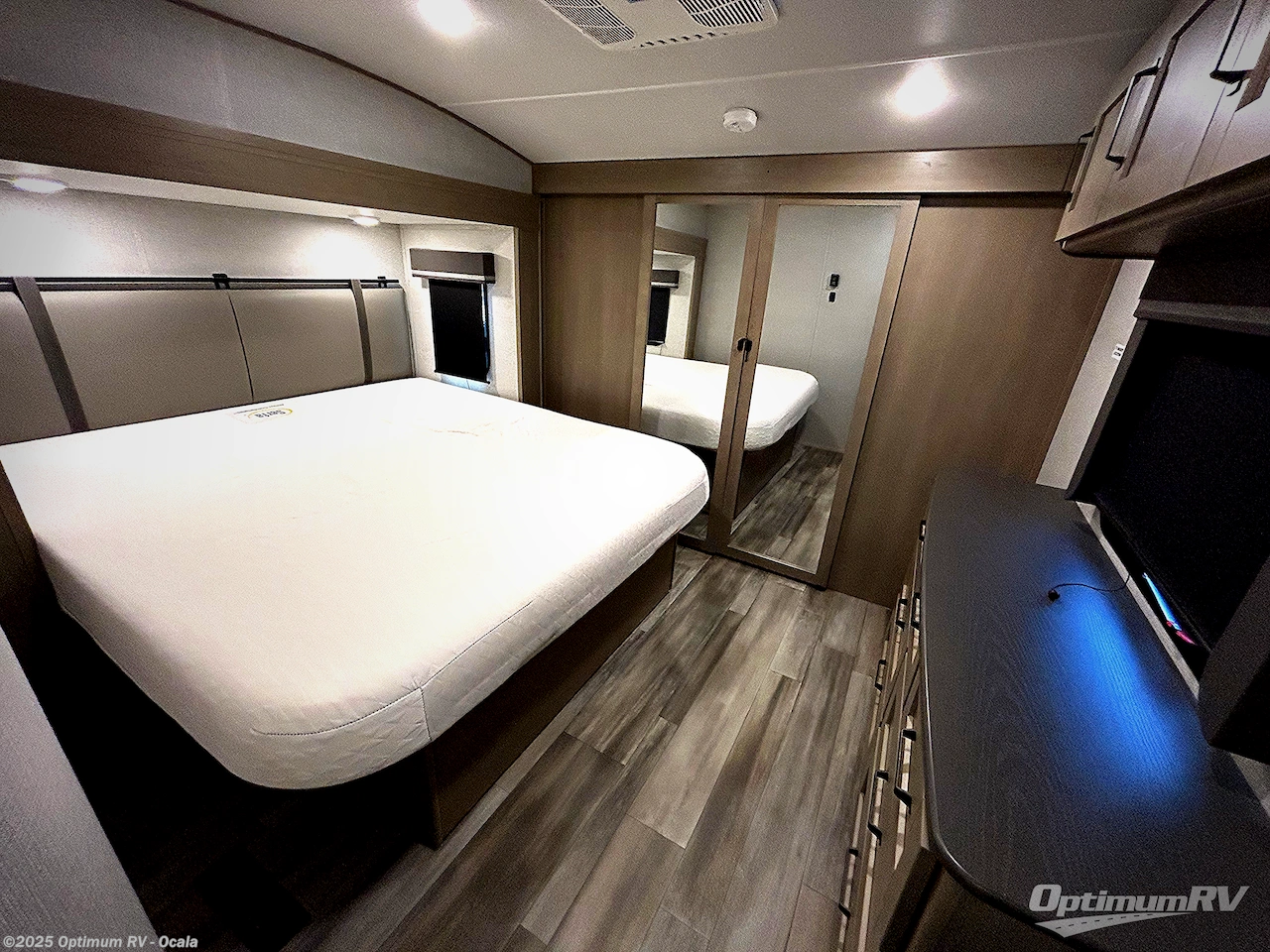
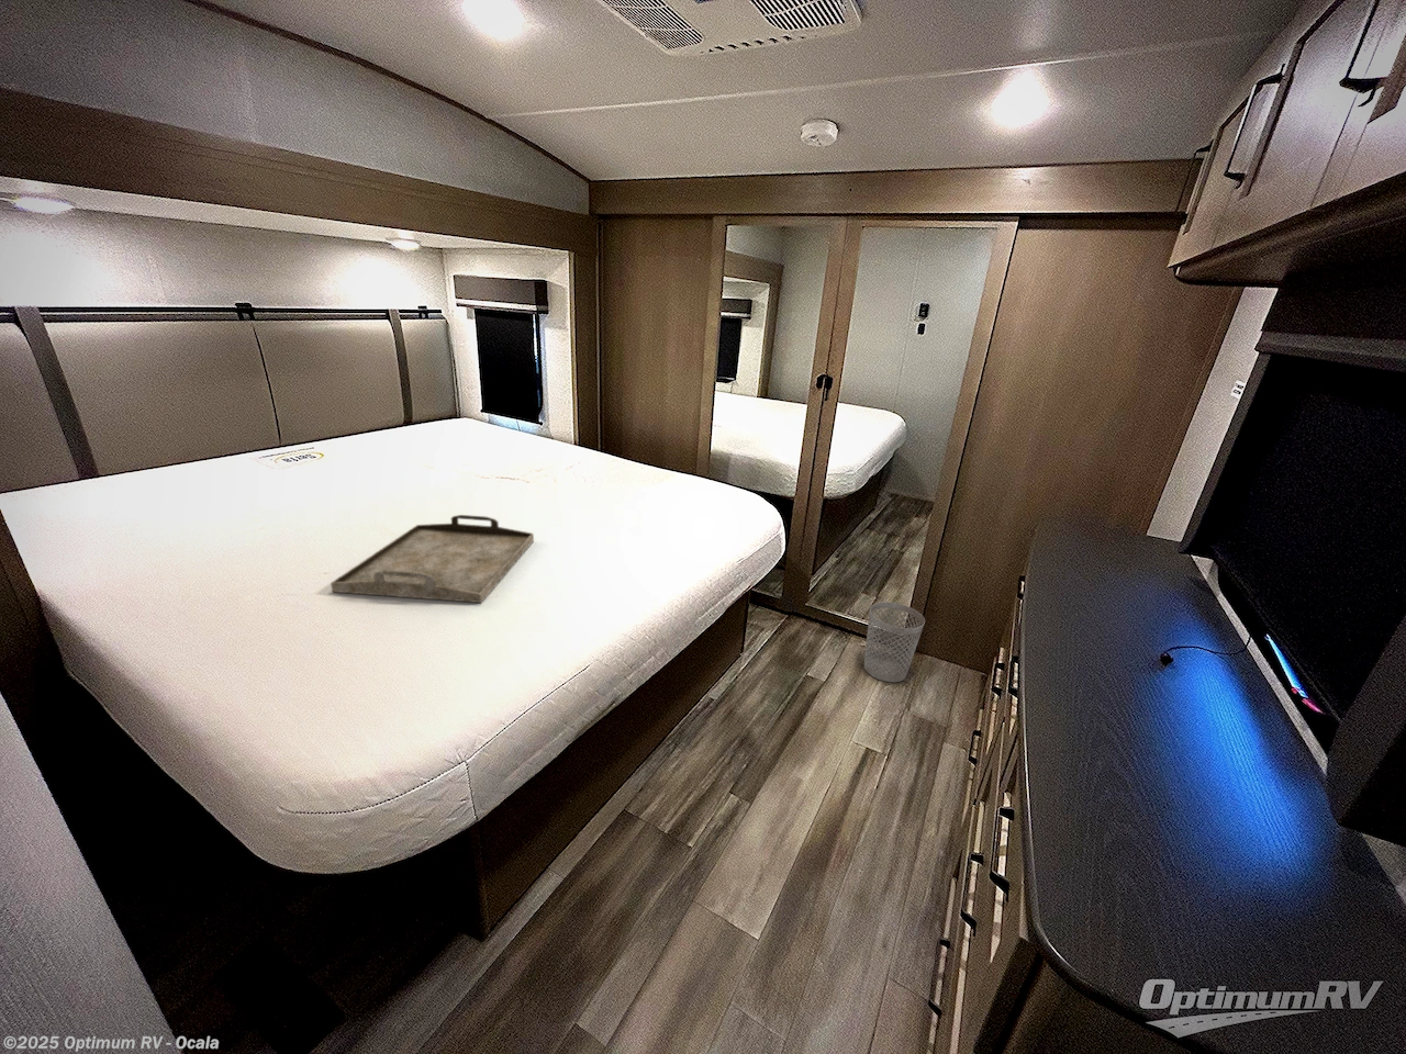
+ wastebasket [864,600,926,683]
+ serving tray [330,514,535,603]
